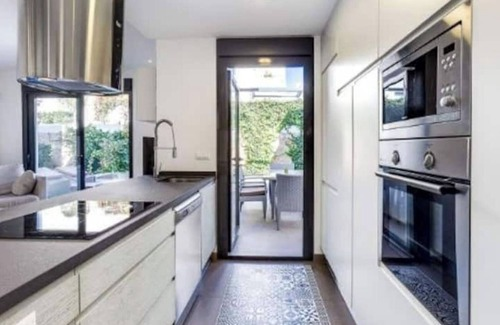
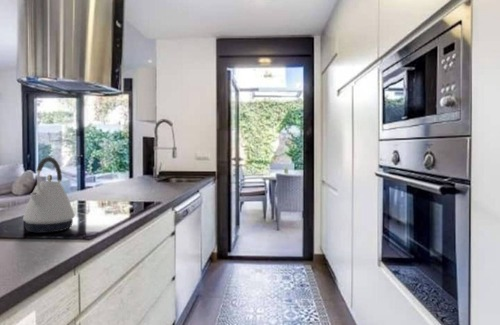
+ kettle [22,156,75,234]
